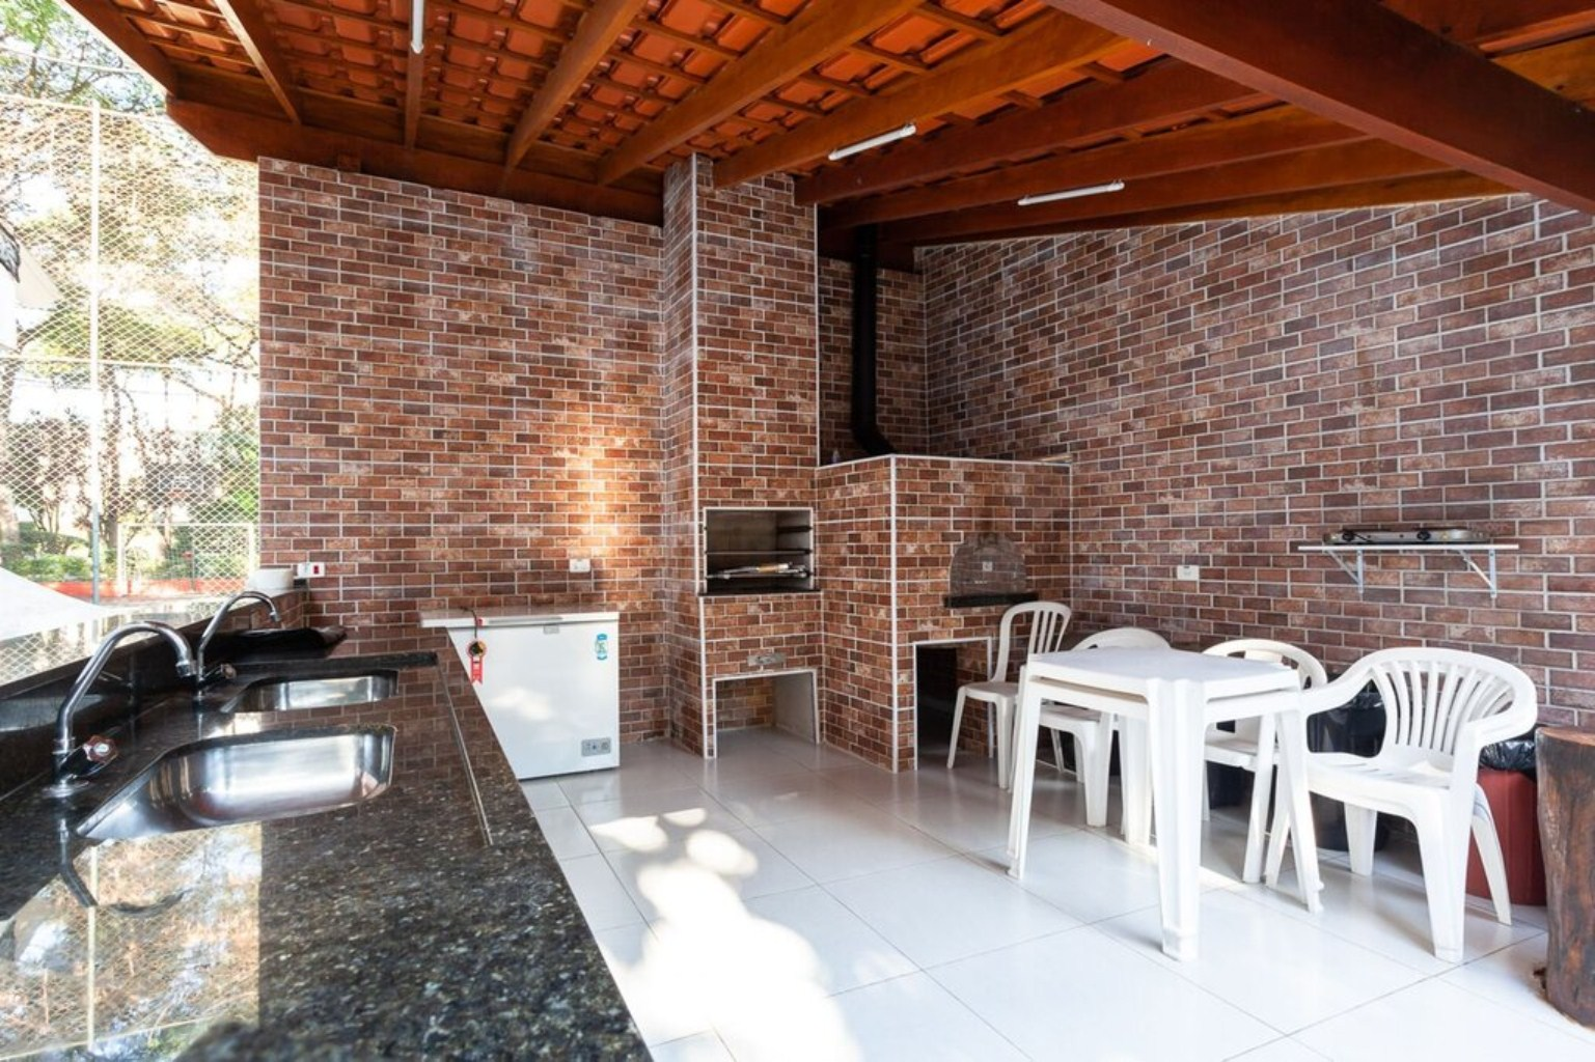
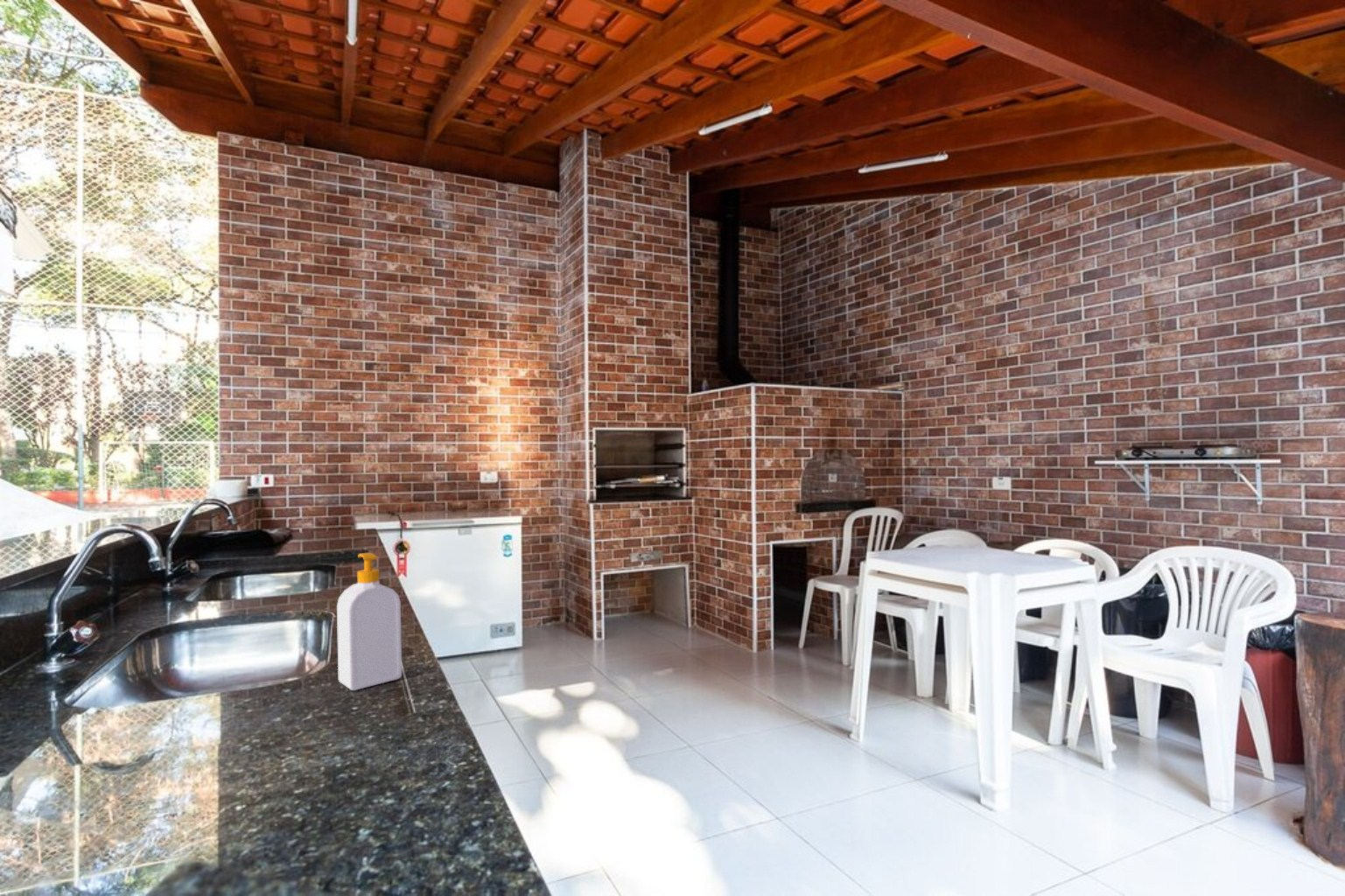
+ soap bottle [336,552,403,691]
